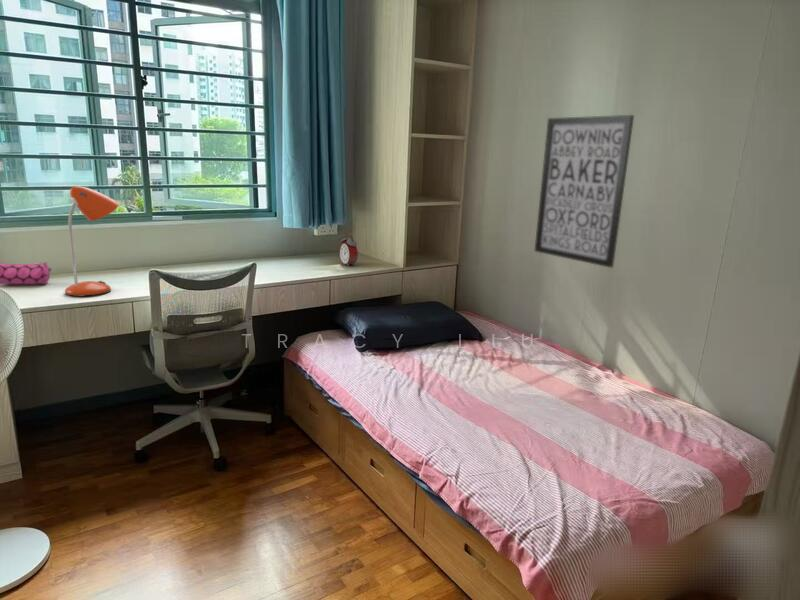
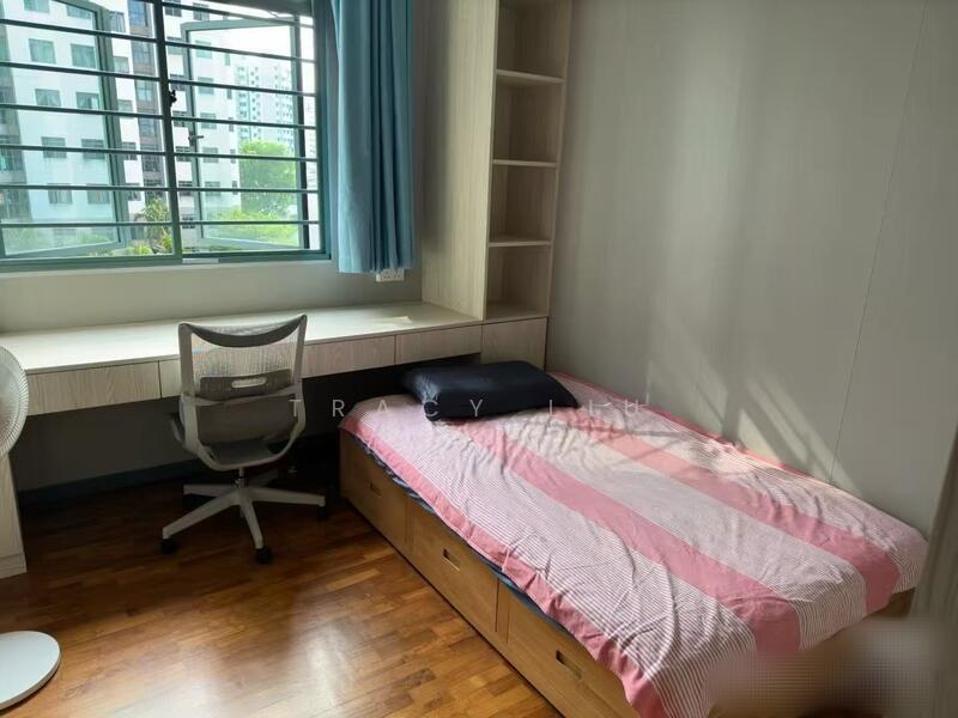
- desk lamp [64,185,120,297]
- pencil case [0,261,52,285]
- wall art [534,114,635,269]
- alarm clock [338,232,359,267]
